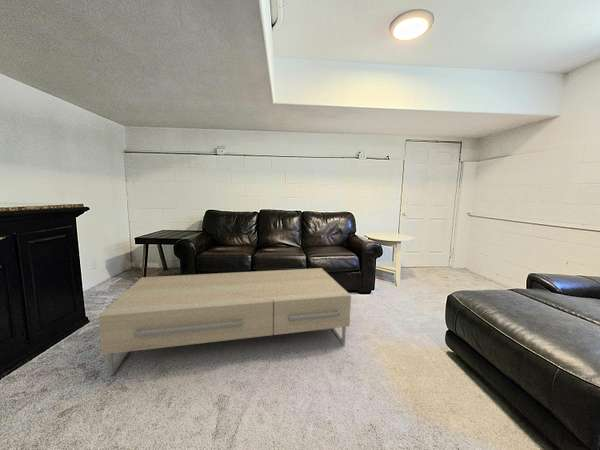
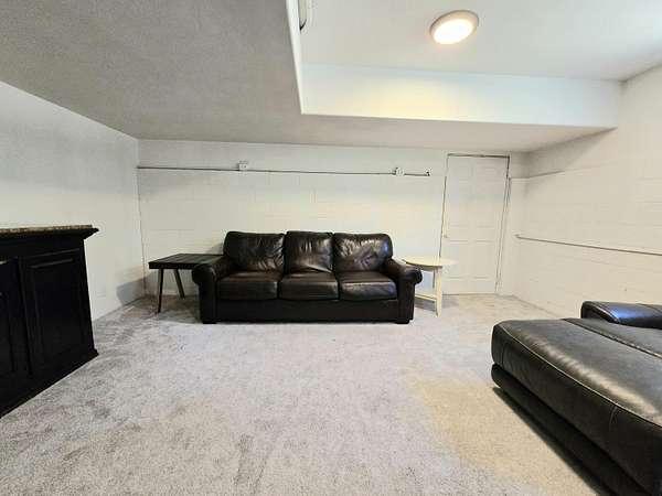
- coffee table [97,267,352,377]
